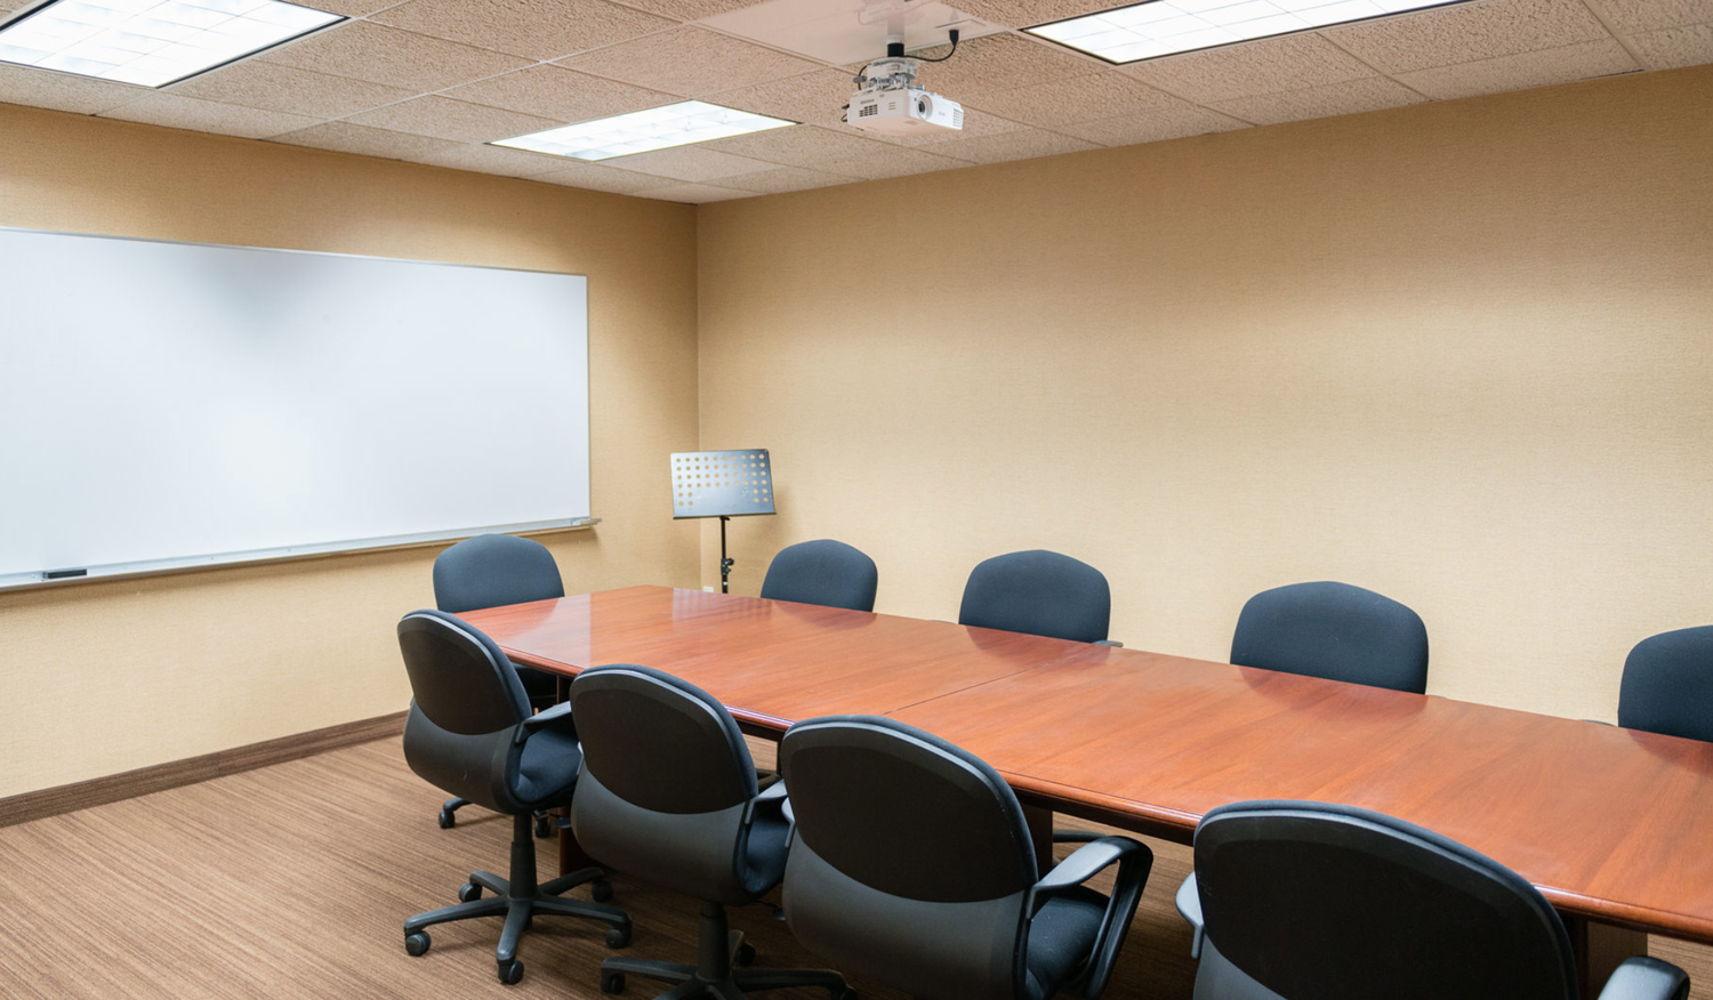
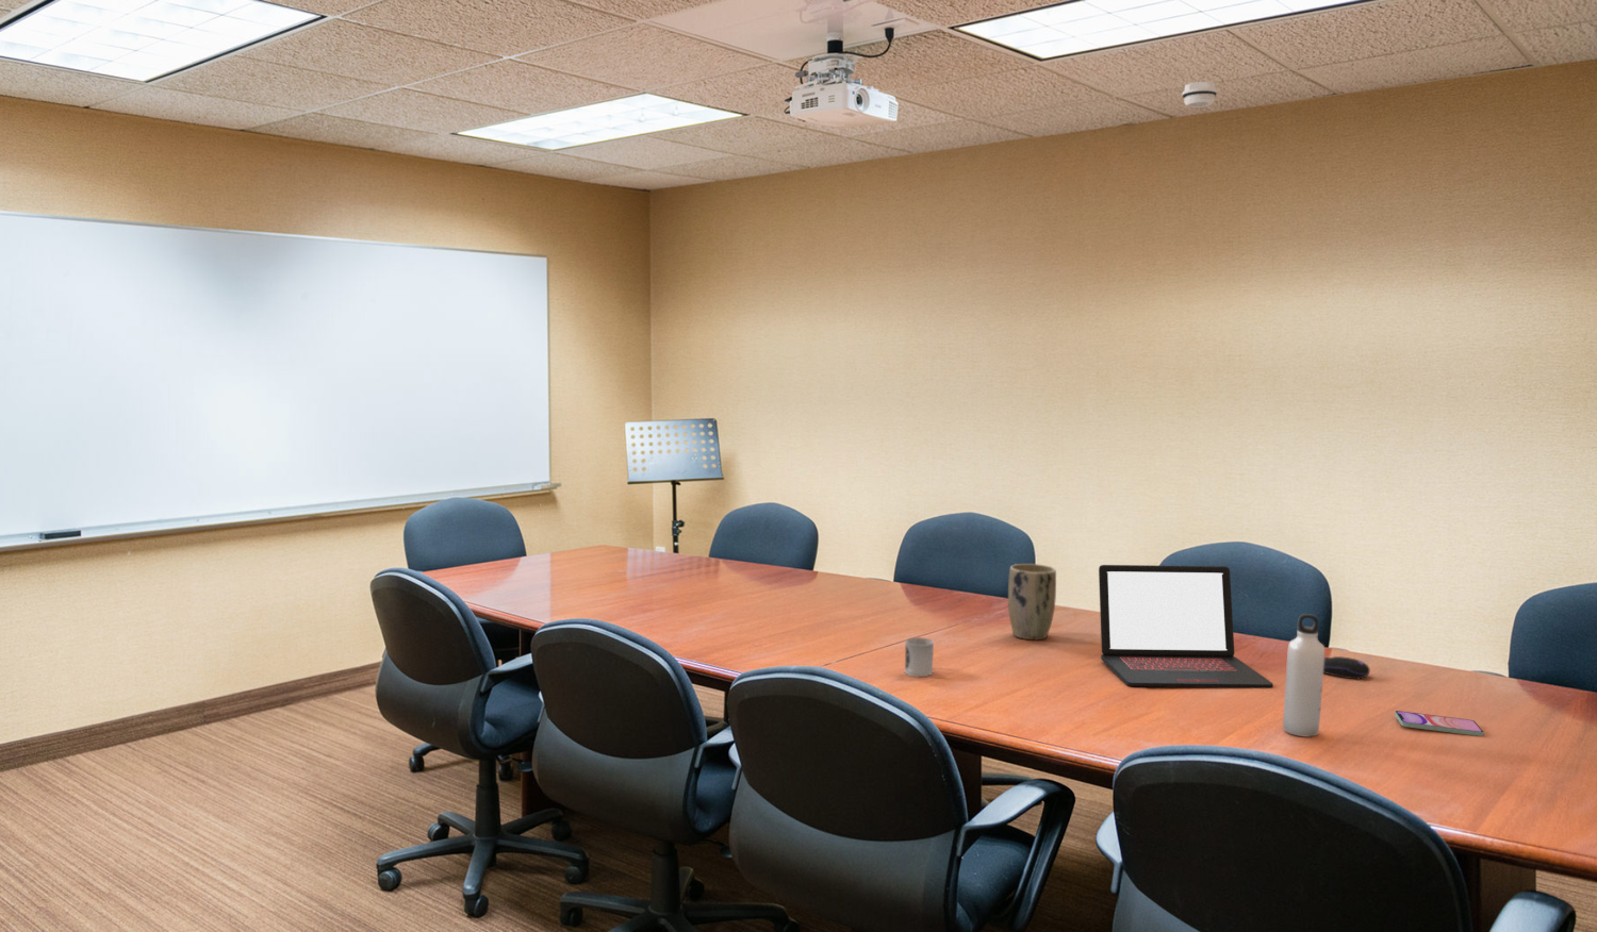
+ laptop [1098,564,1273,688]
+ smoke detector [1181,81,1217,109]
+ smartphone [1394,710,1484,738]
+ cup [903,636,934,678]
+ water bottle [1282,612,1325,738]
+ computer mouse [1323,656,1372,680]
+ plant pot [1008,563,1058,641]
